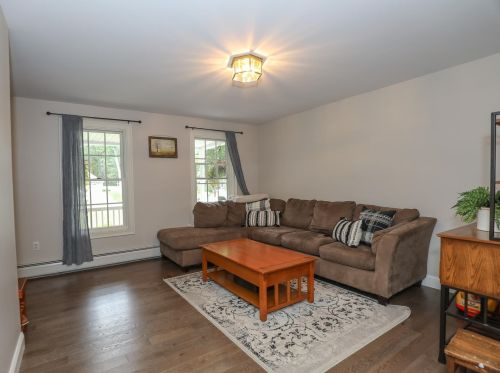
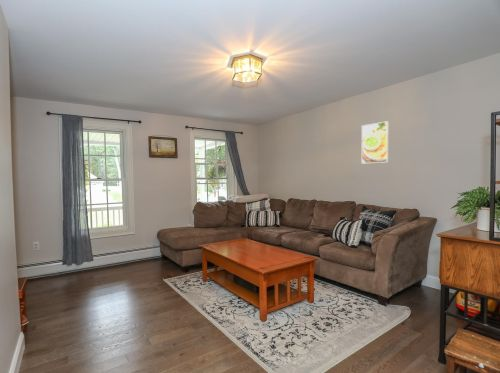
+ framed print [361,120,390,164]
